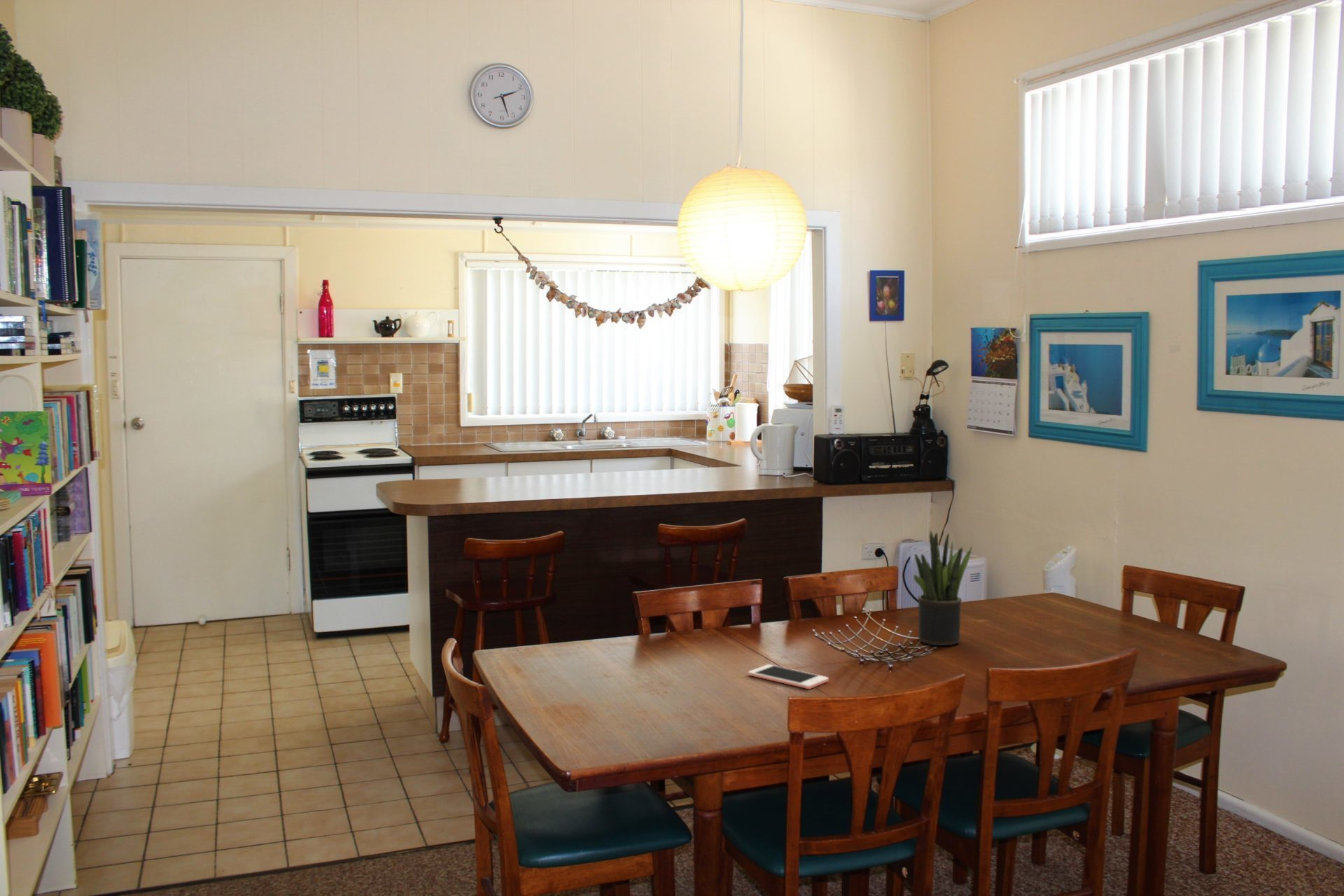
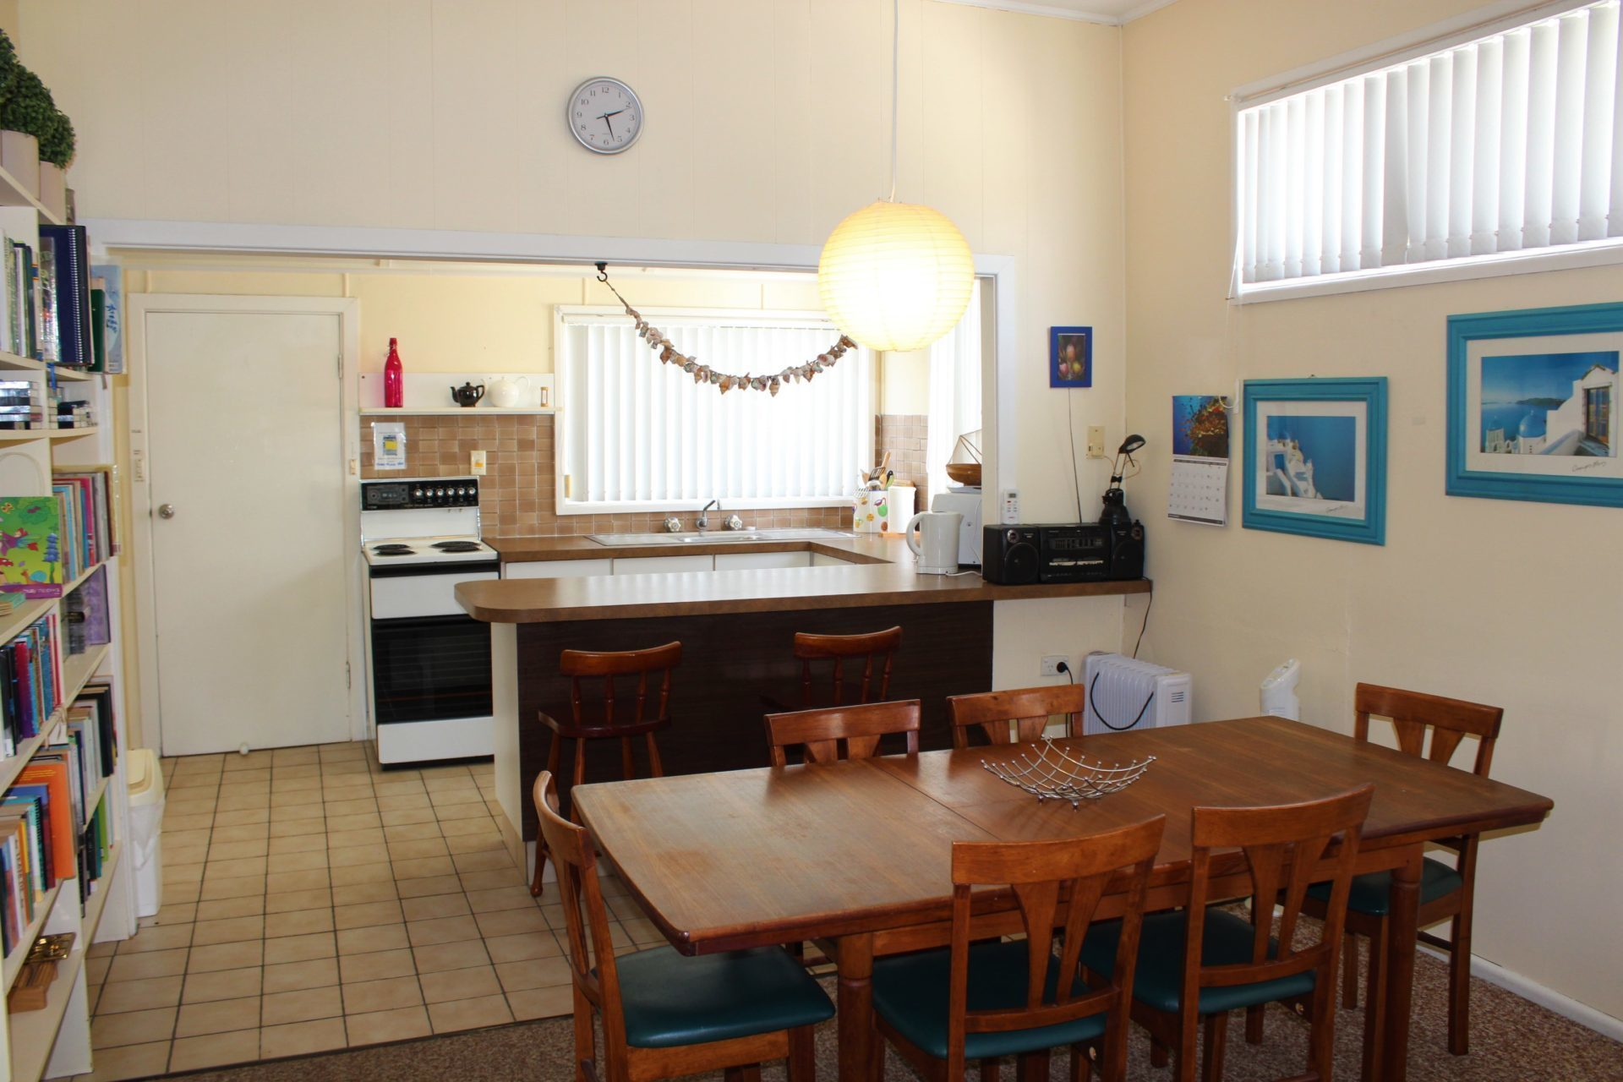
- cell phone [748,664,830,689]
- potted plant [913,529,972,646]
